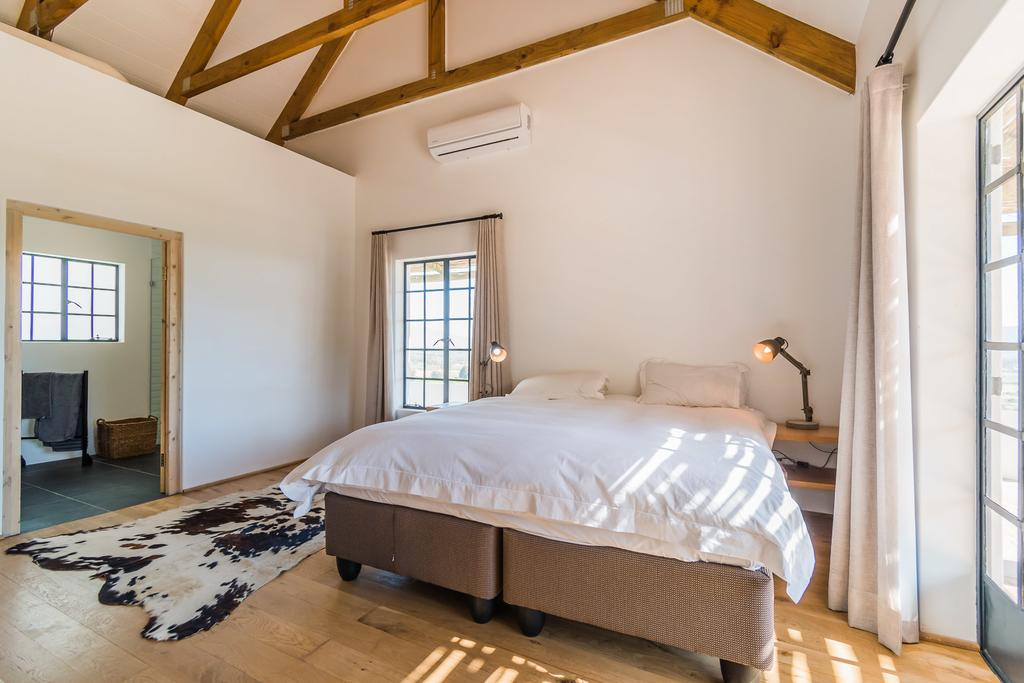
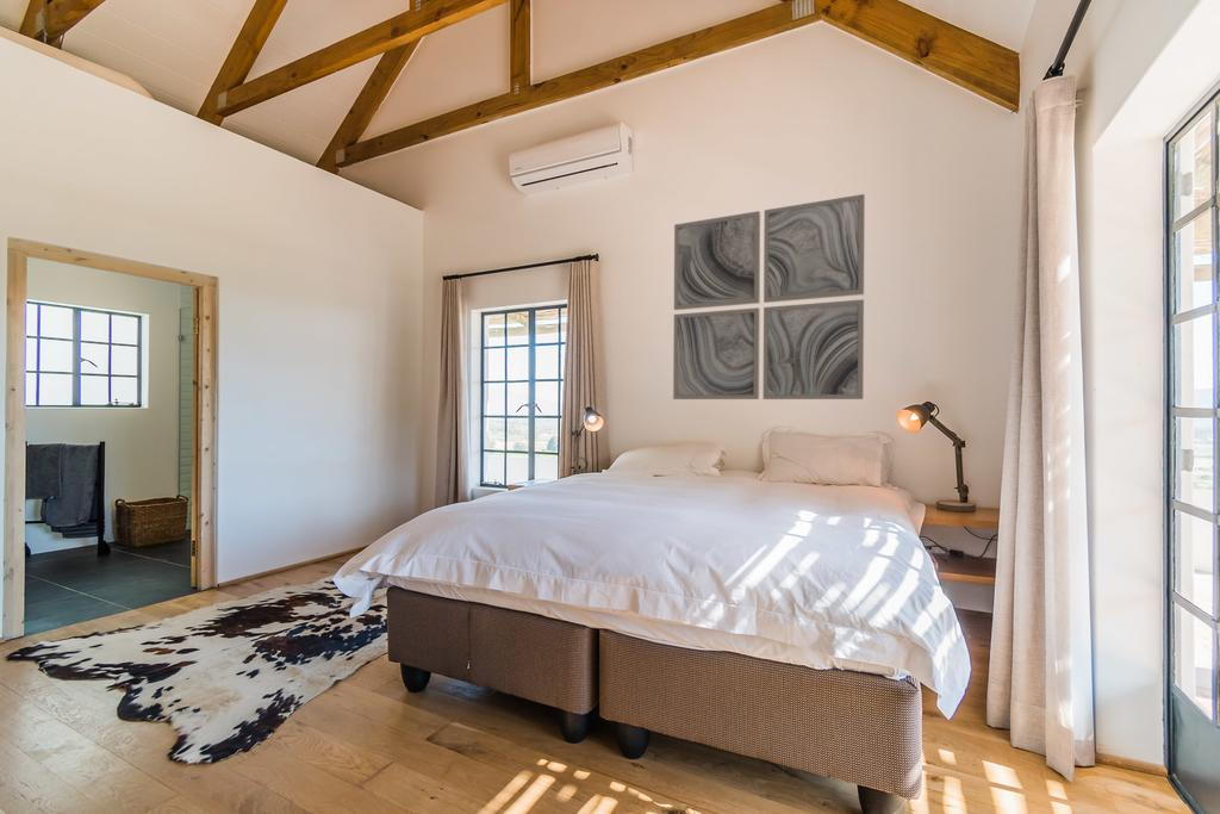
+ wall art [672,193,866,400]
